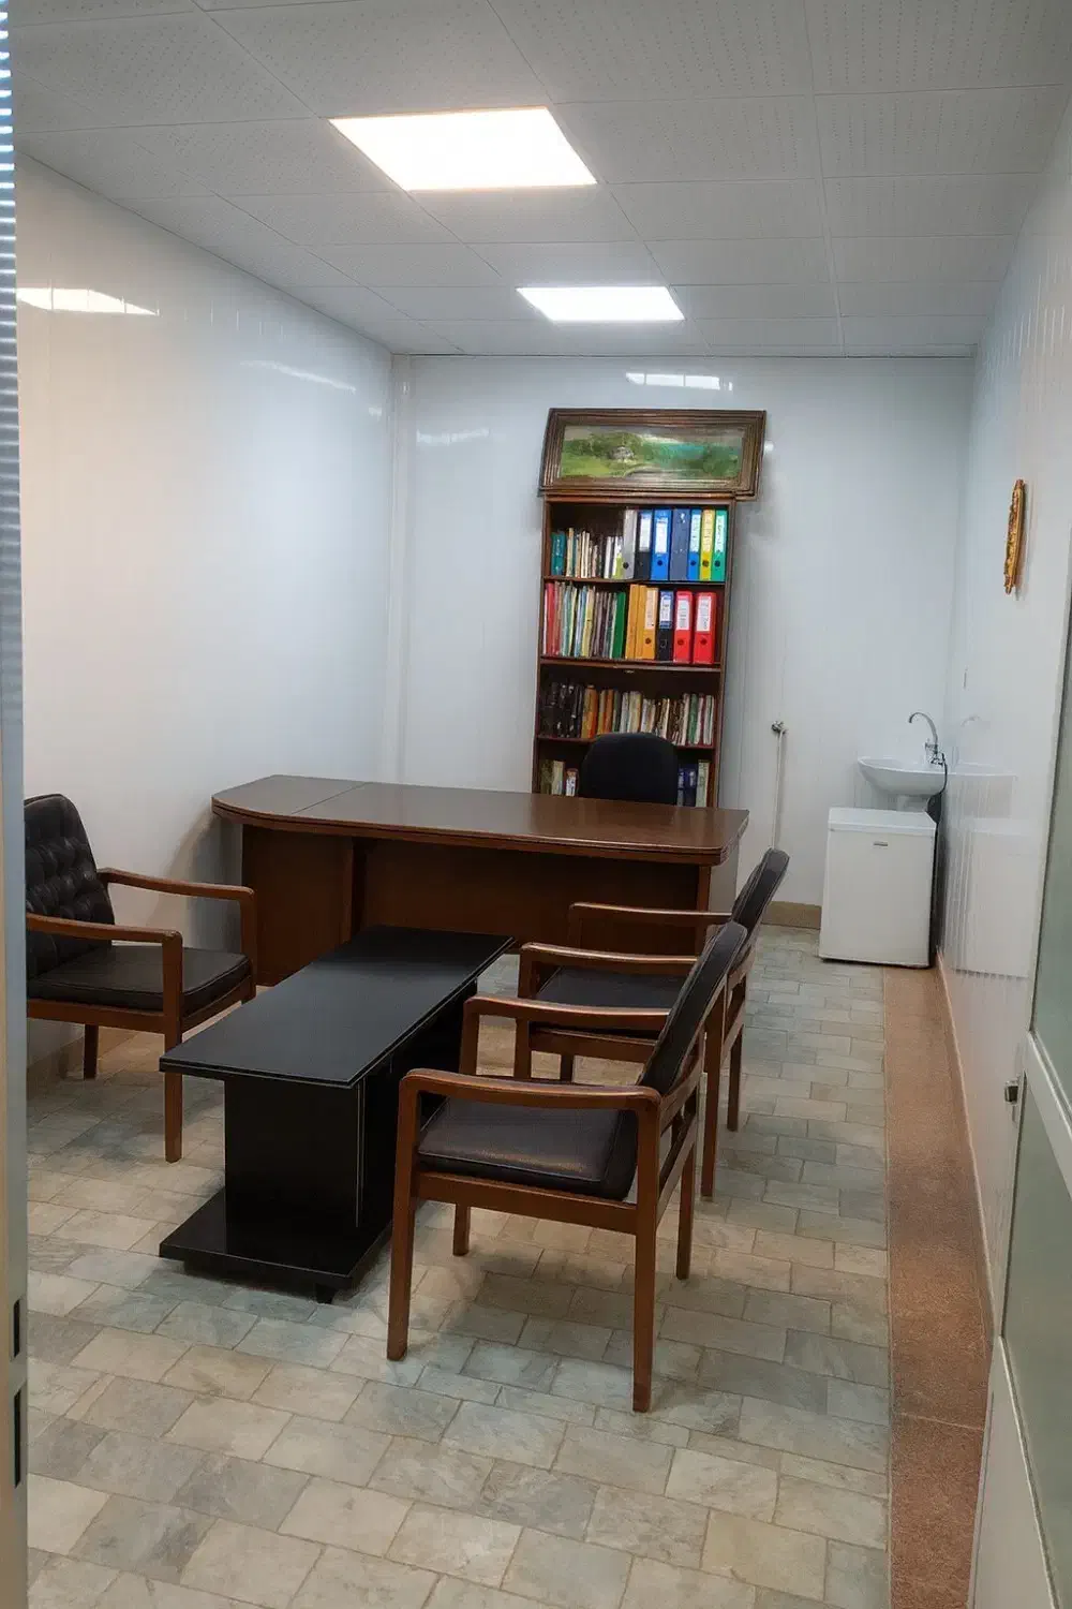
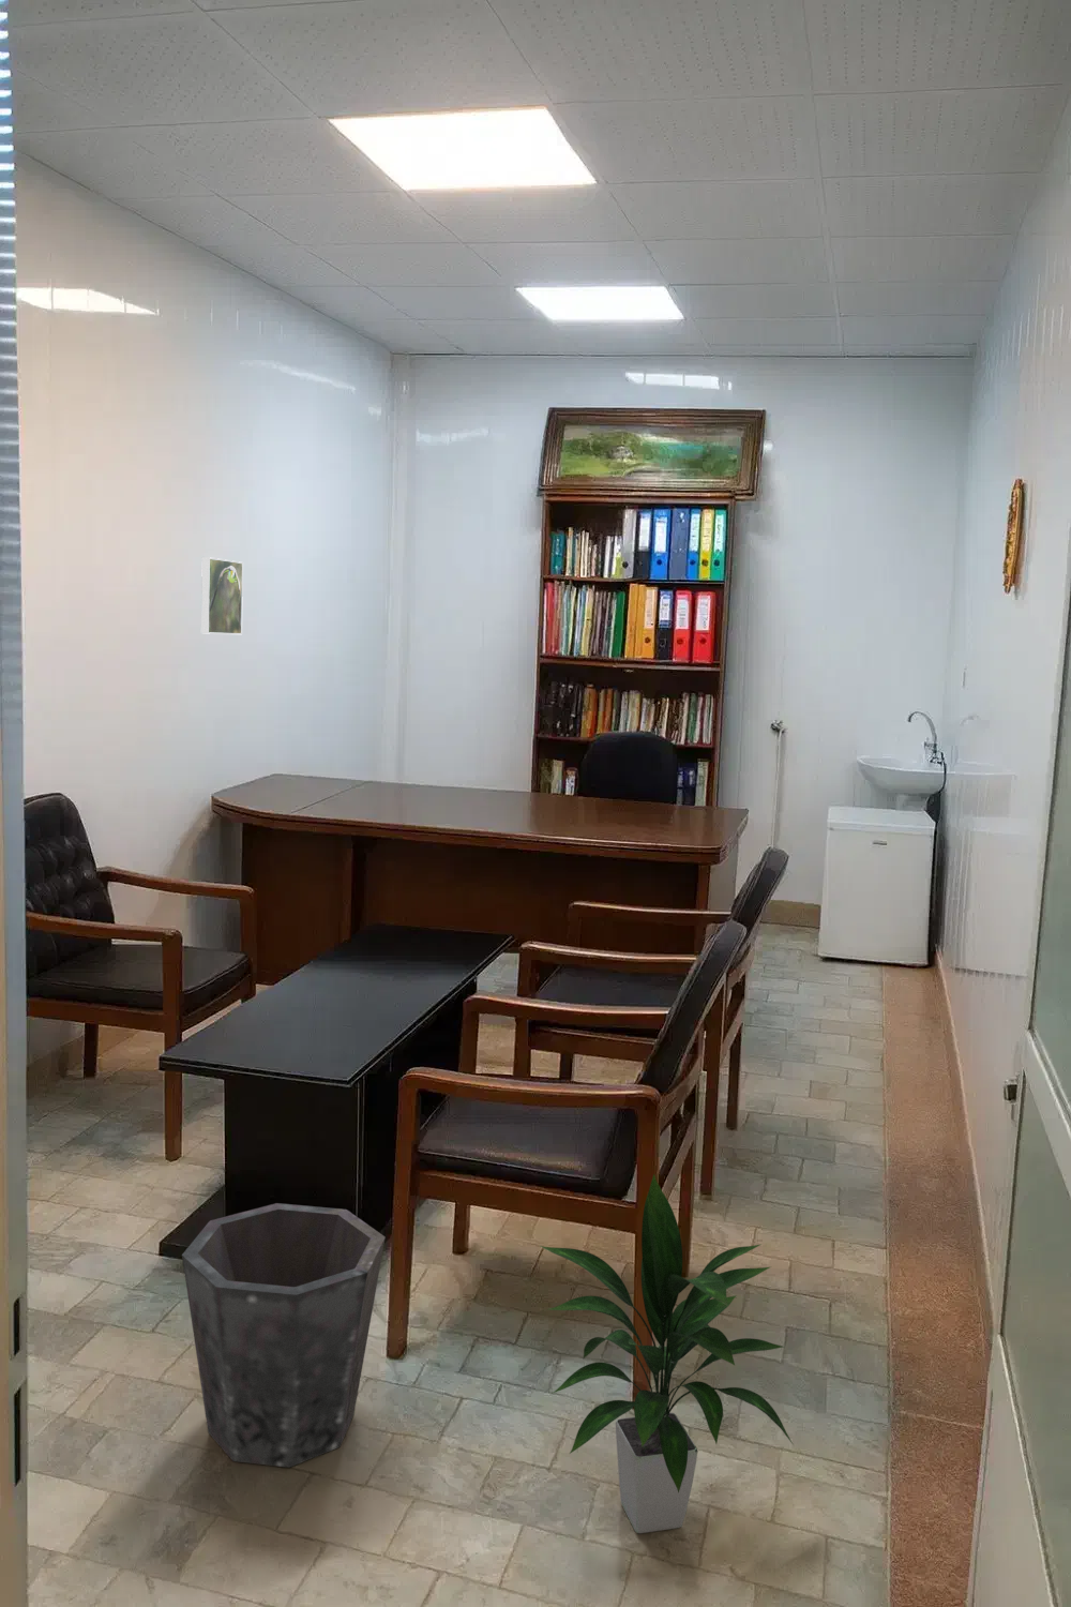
+ waste bin [180,1202,386,1468]
+ indoor plant [539,1173,796,1534]
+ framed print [201,556,244,635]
